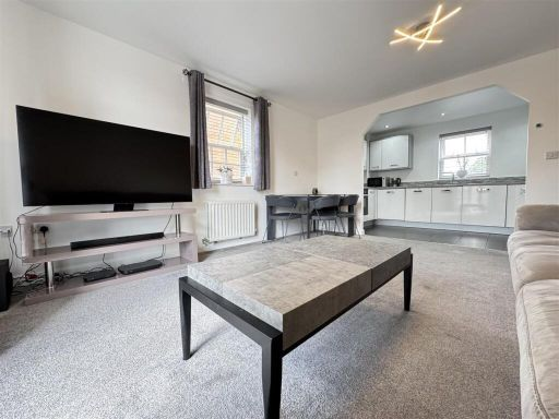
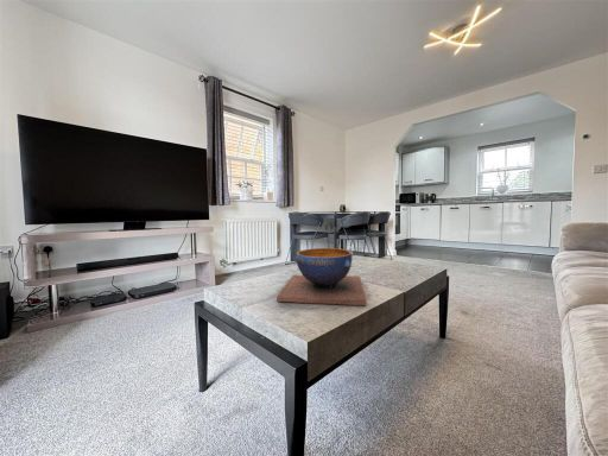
+ decorative bowl [276,247,368,306]
